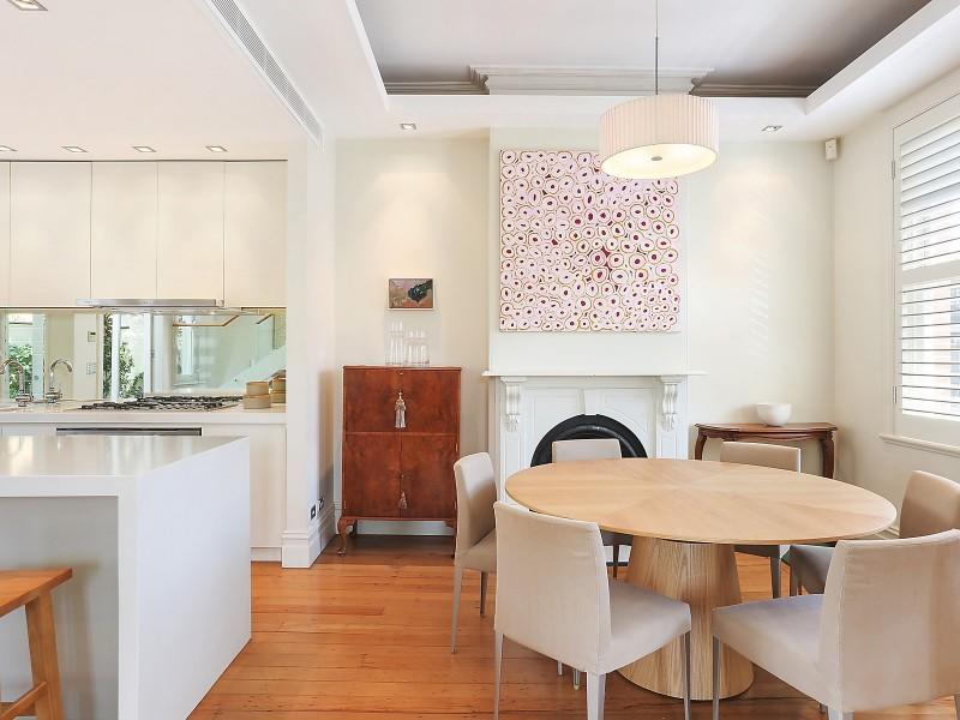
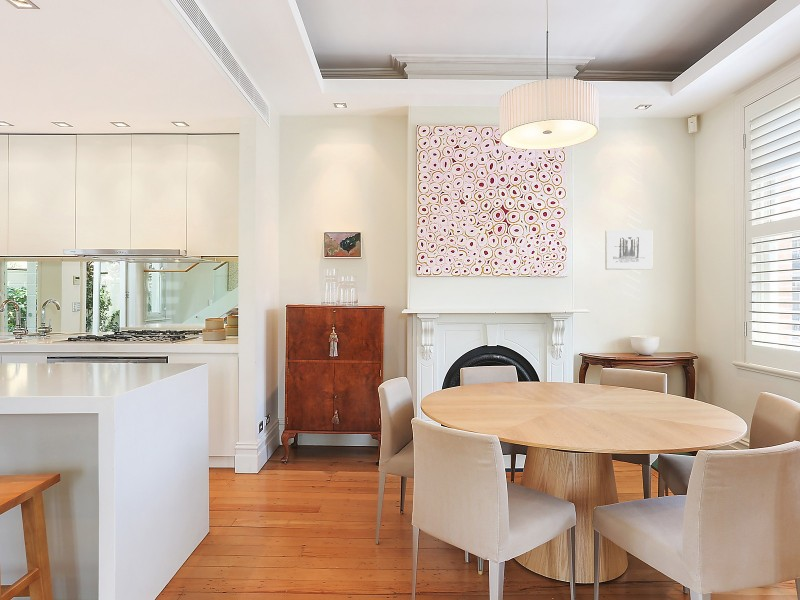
+ wall art [604,229,653,271]
